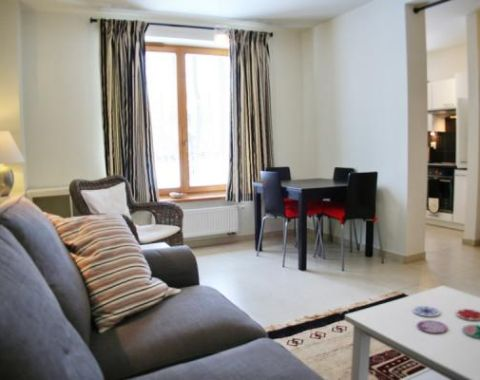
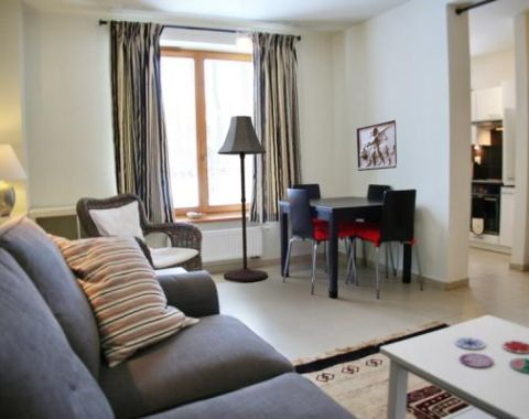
+ wall relief [355,119,398,172]
+ floor lamp [216,115,268,282]
